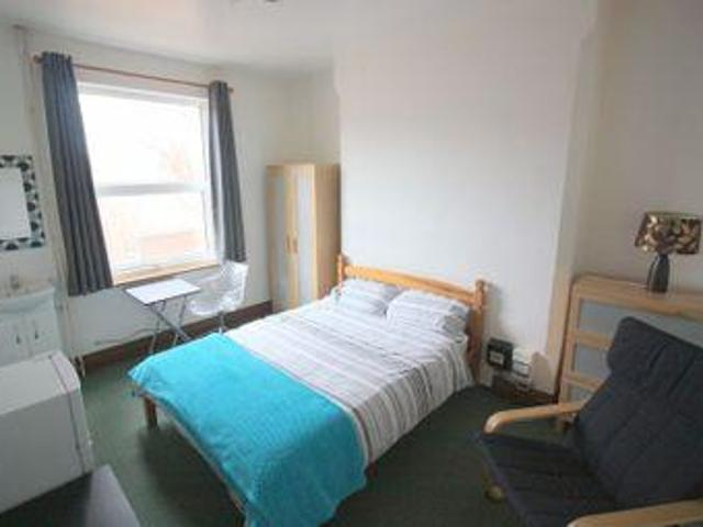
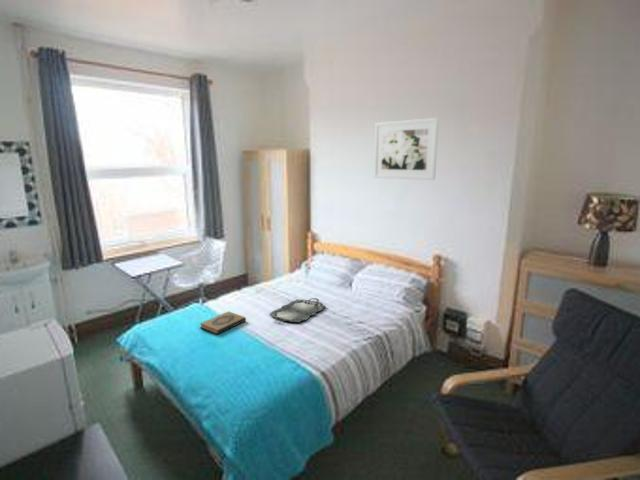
+ hardback book [199,310,247,335]
+ serving tray [269,297,327,323]
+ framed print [373,117,440,181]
